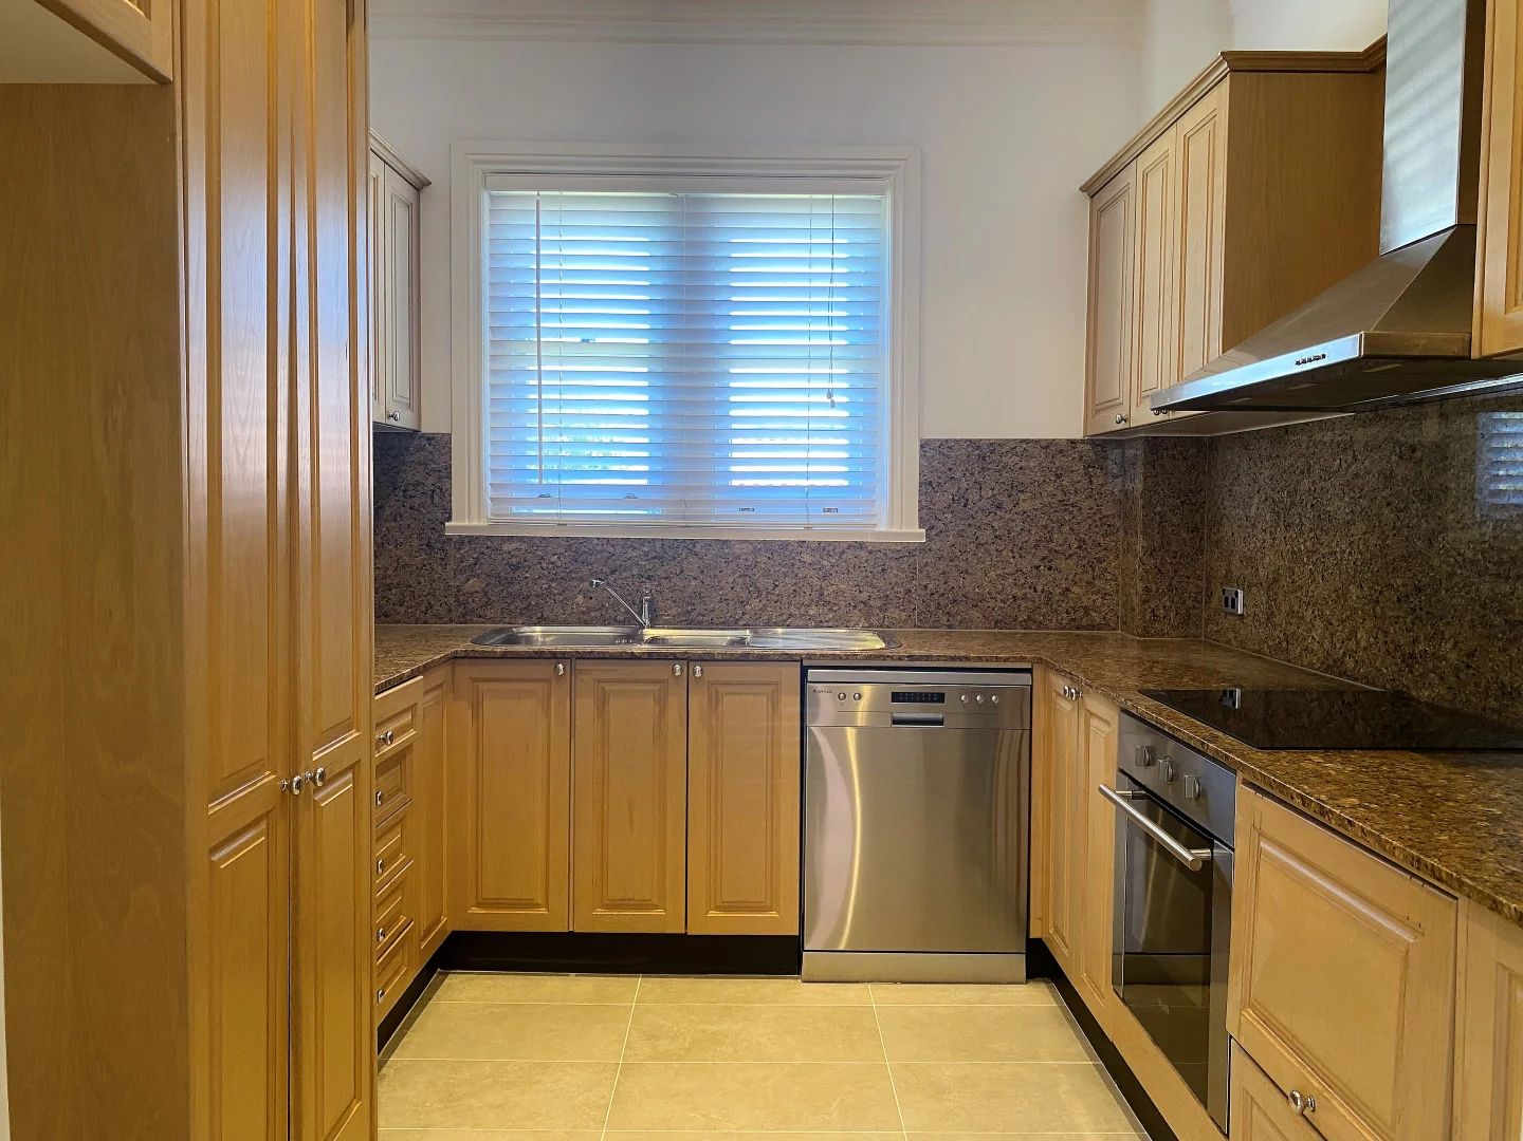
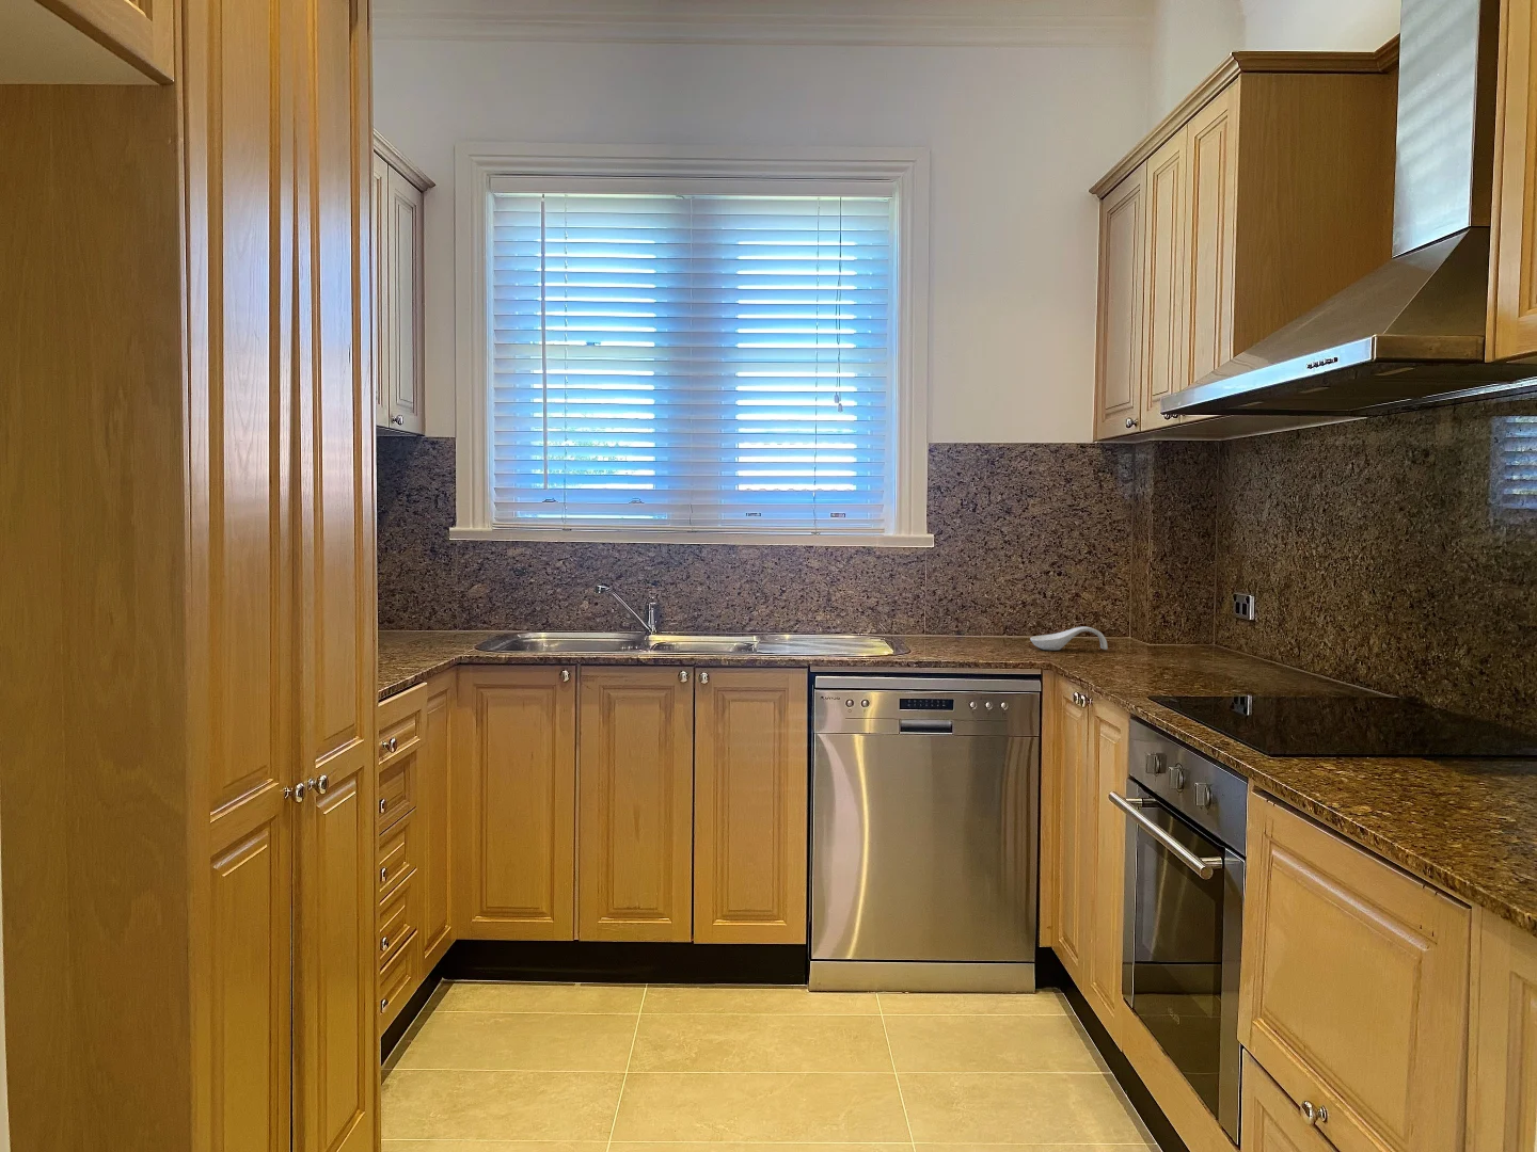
+ spoon rest [1029,626,1109,651]
